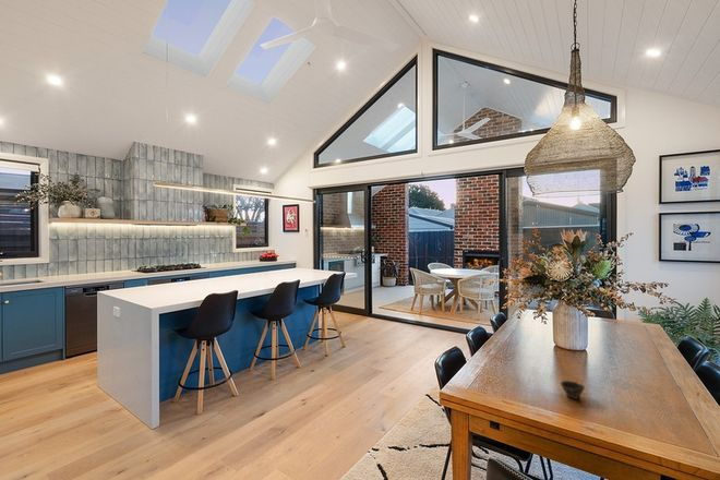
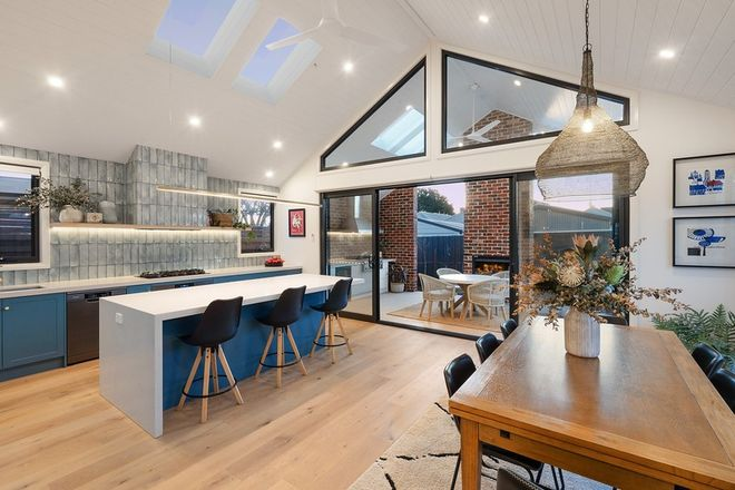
- cup [560,380,586,400]
